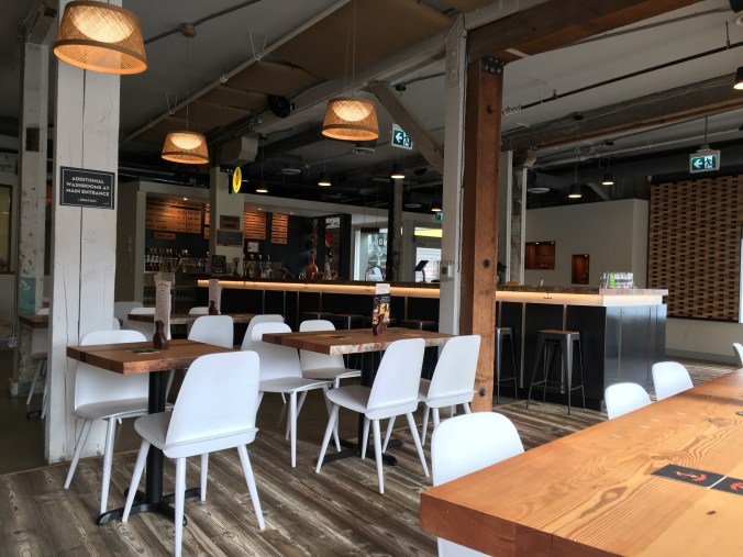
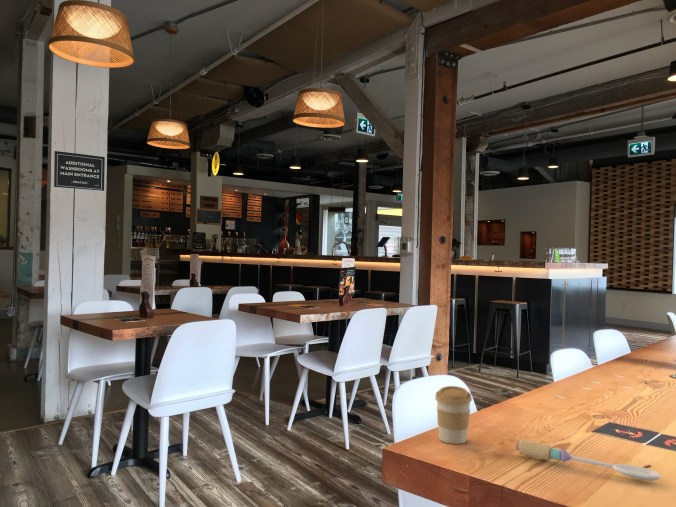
+ coffee cup [434,385,473,445]
+ spoon [514,438,662,482]
